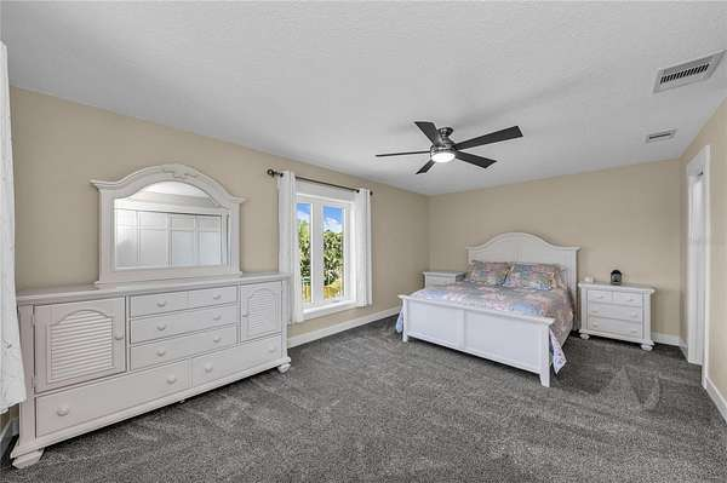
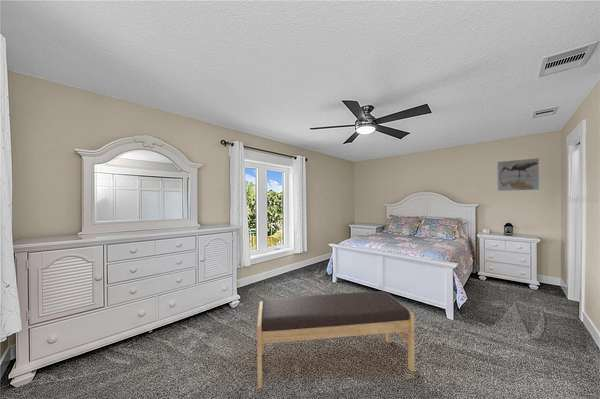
+ bench [256,290,416,389]
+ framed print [496,157,540,192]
